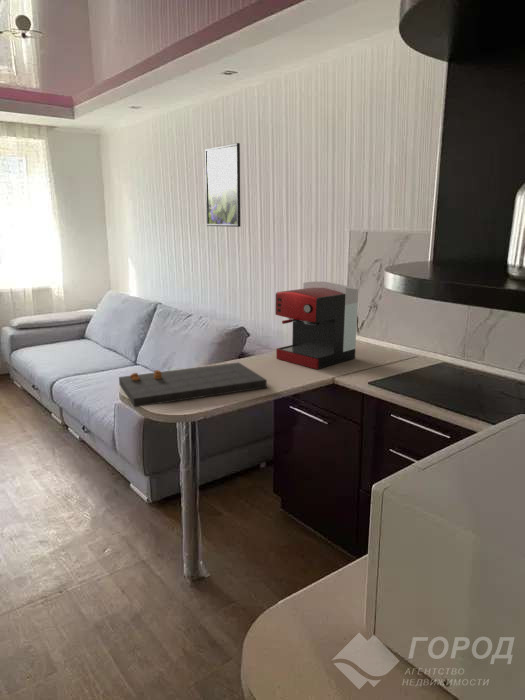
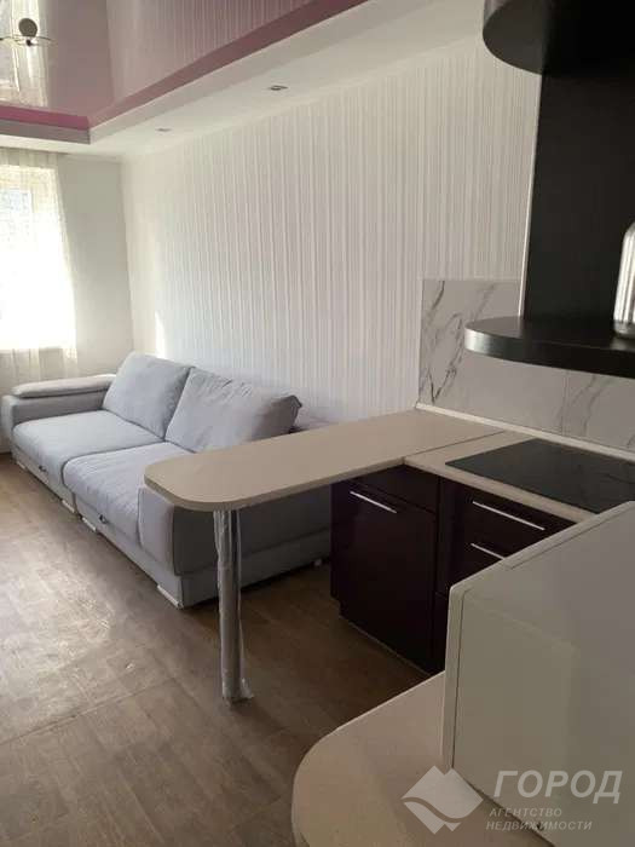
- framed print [204,142,241,228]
- coffee maker [274,281,359,370]
- cutting board [118,361,268,408]
